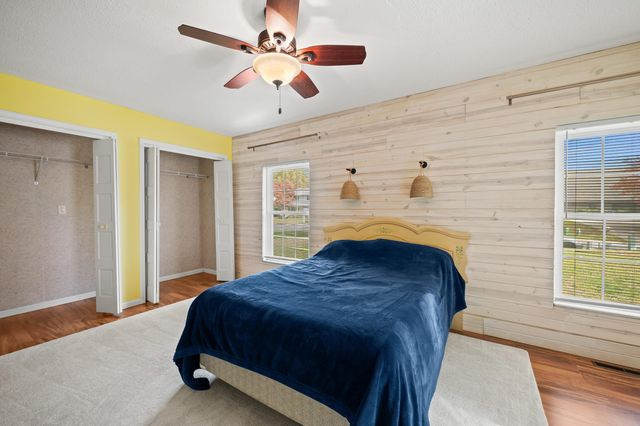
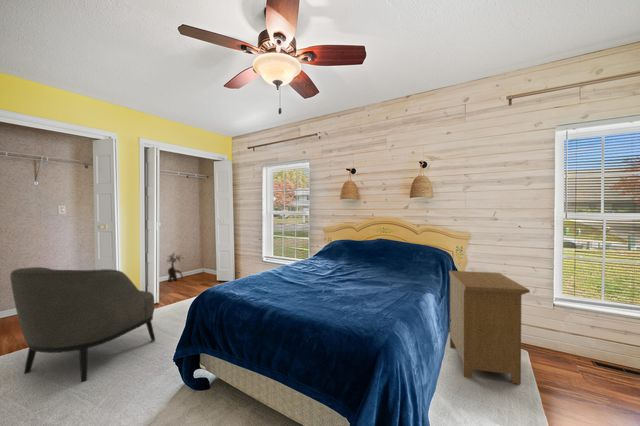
+ nightstand [448,270,531,385]
+ armchair [9,266,156,383]
+ decorative plant [166,251,184,282]
